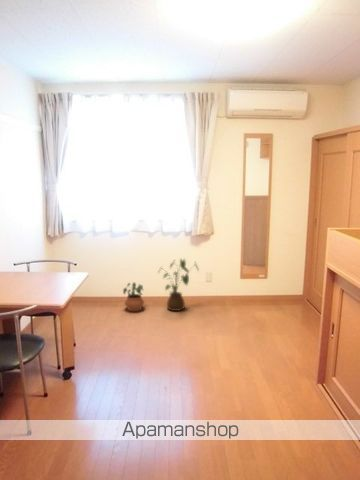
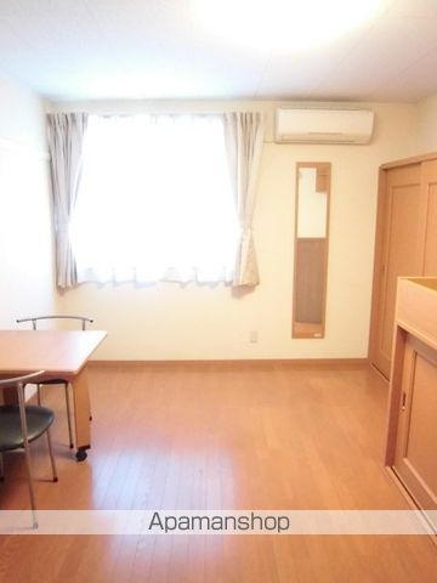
- potted plant [122,281,145,312]
- house plant [157,258,200,312]
